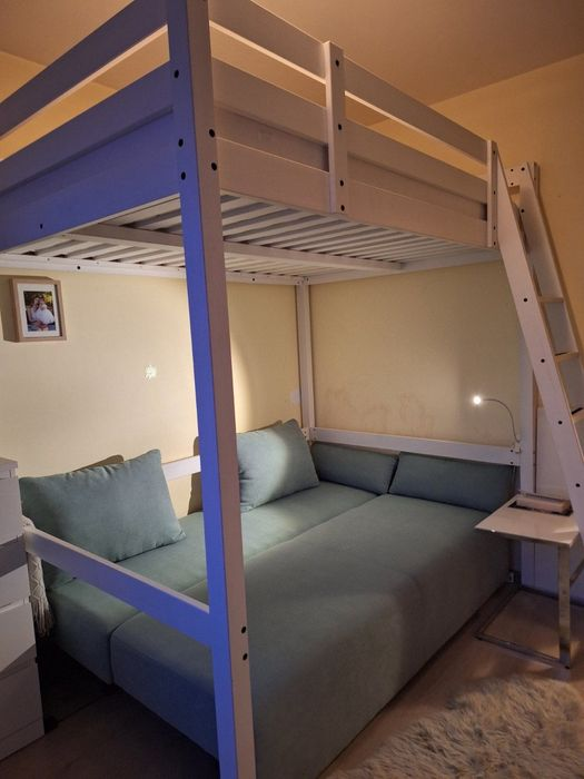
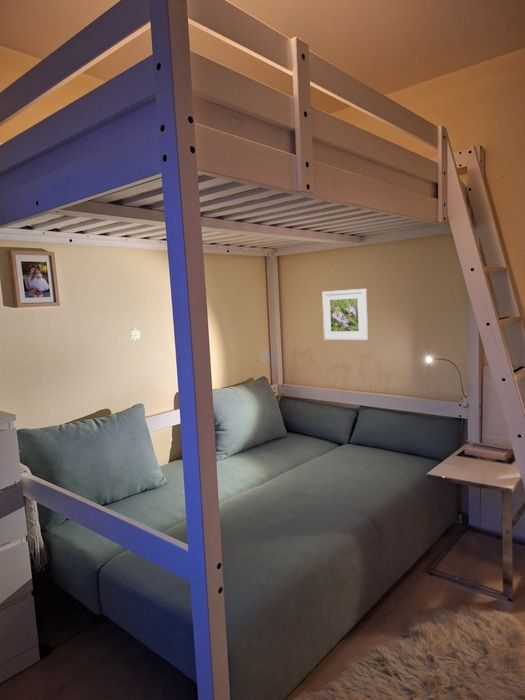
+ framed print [321,288,369,341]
